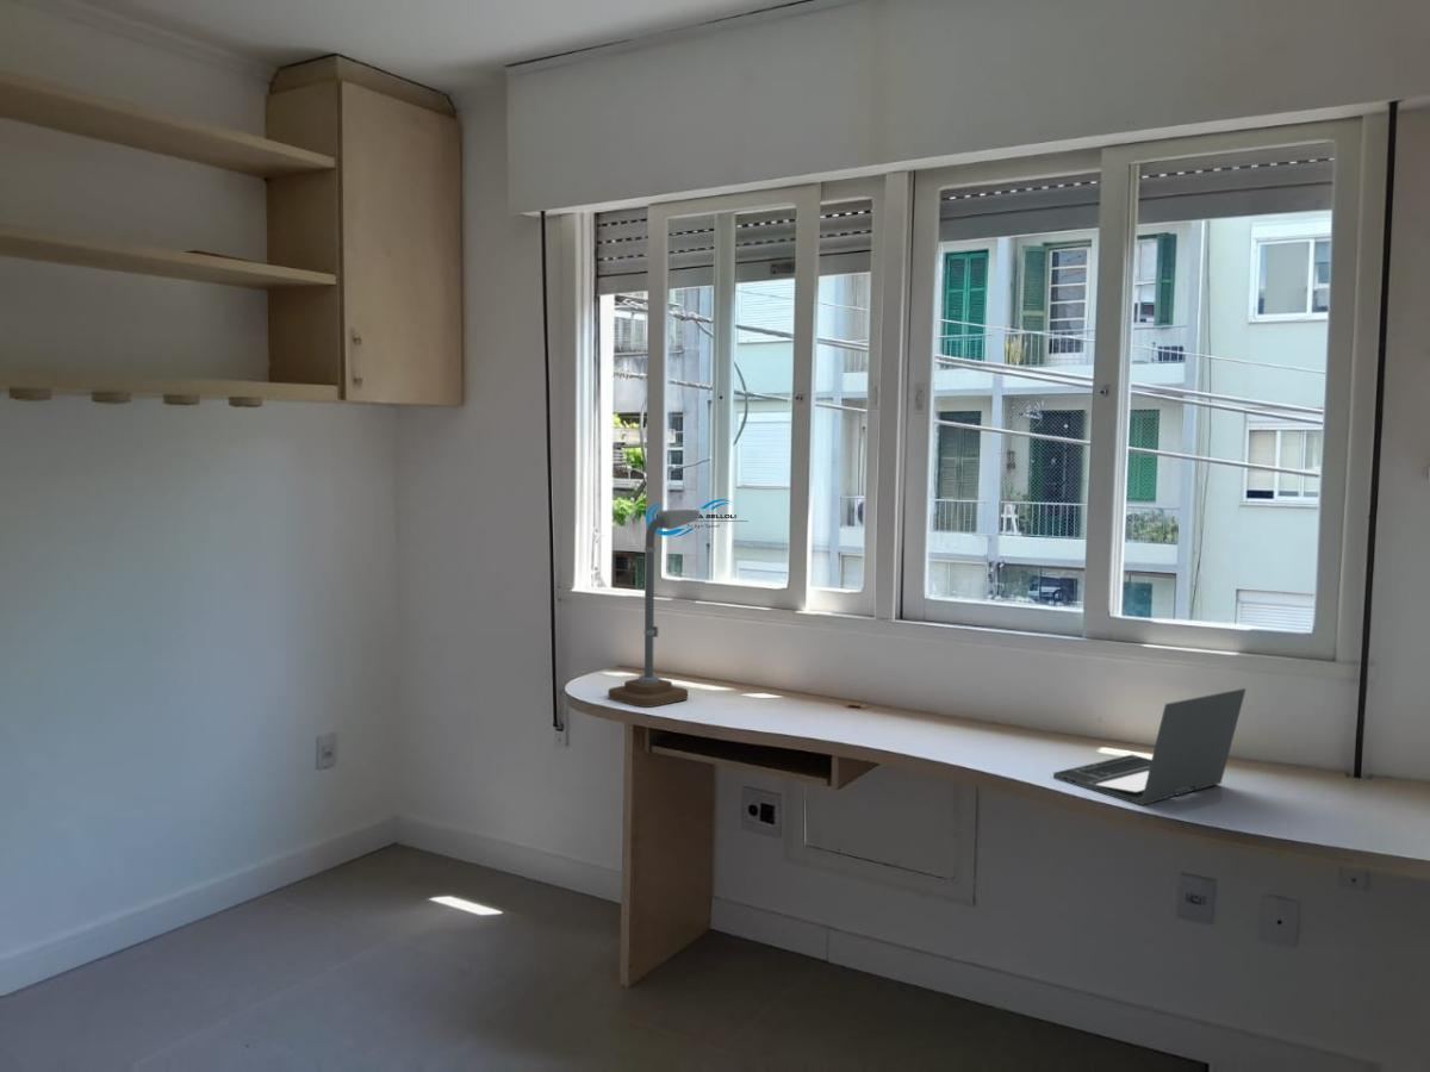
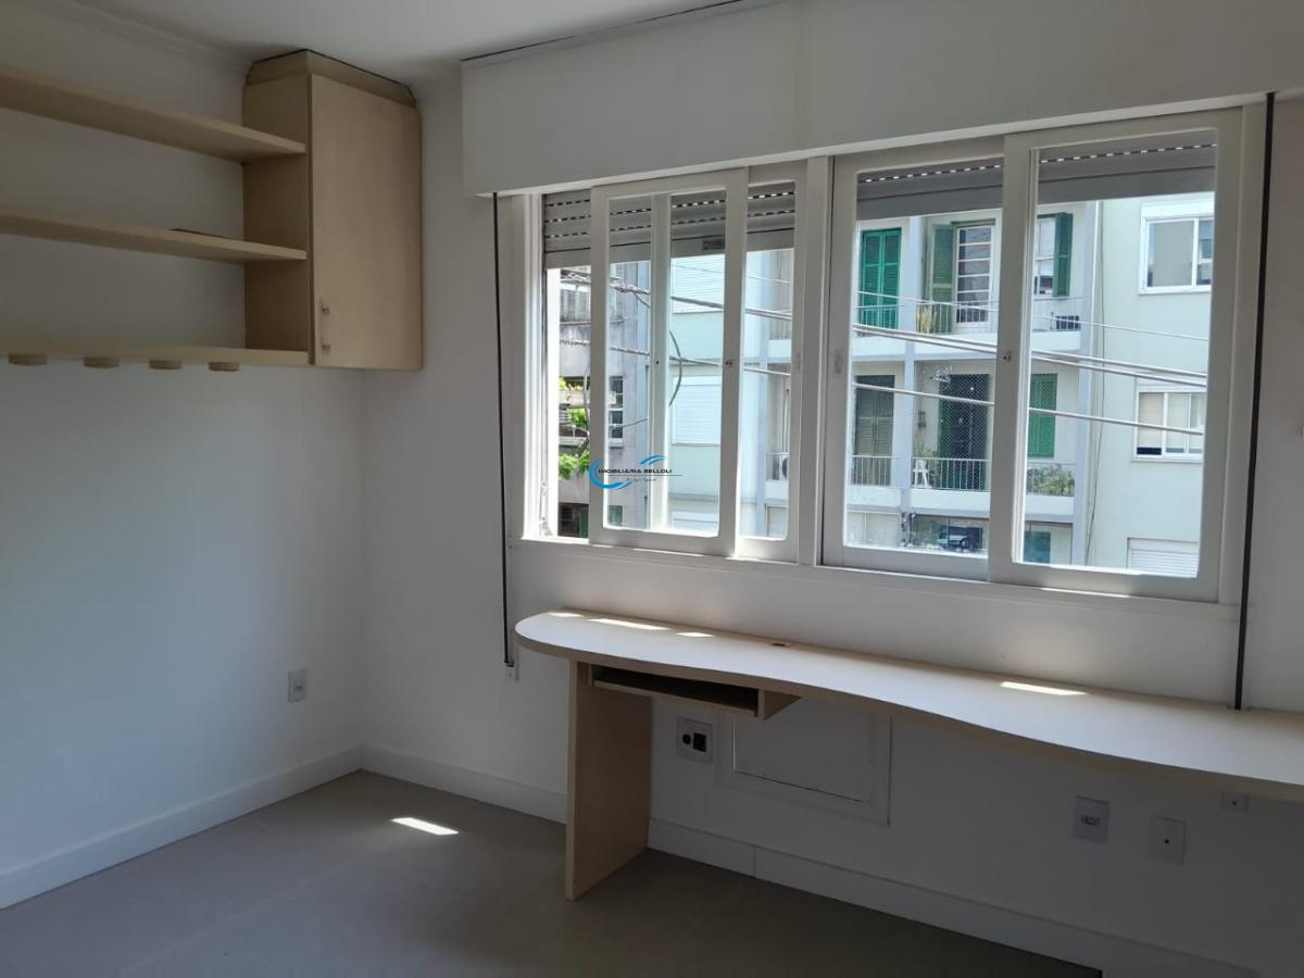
- desk lamp [607,509,701,709]
- laptop [1052,687,1246,806]
